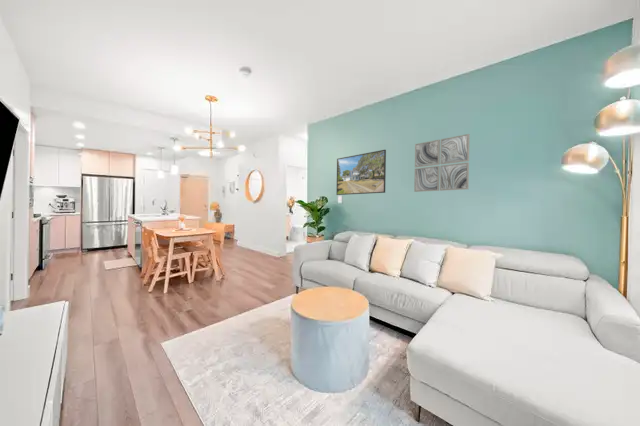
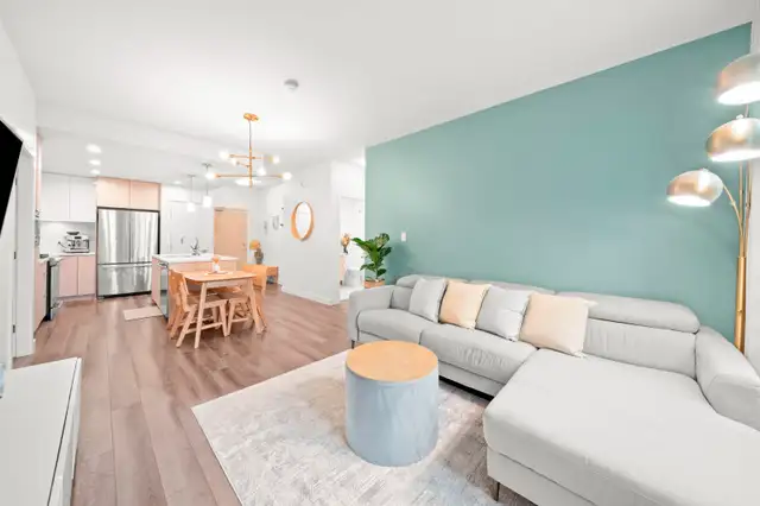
- wall art [413,133,471,193]
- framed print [335,149,387,196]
